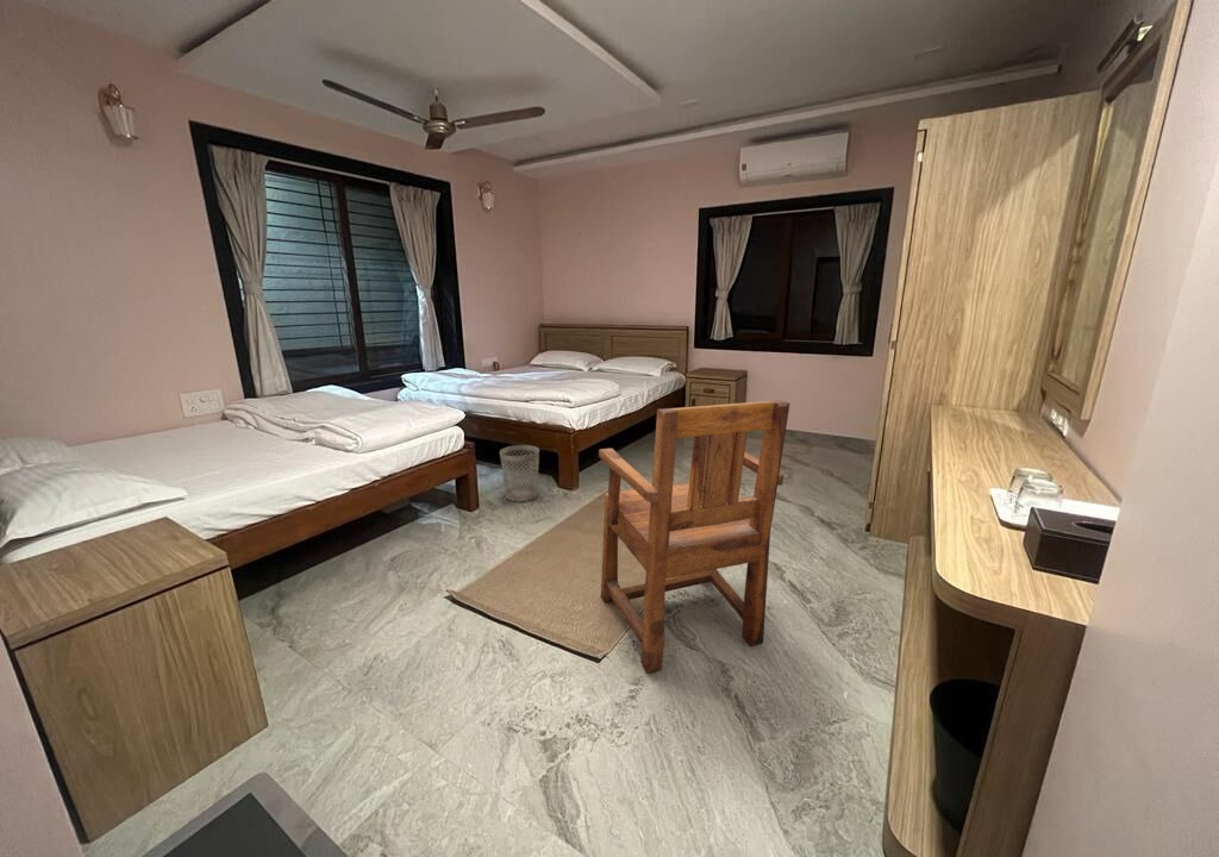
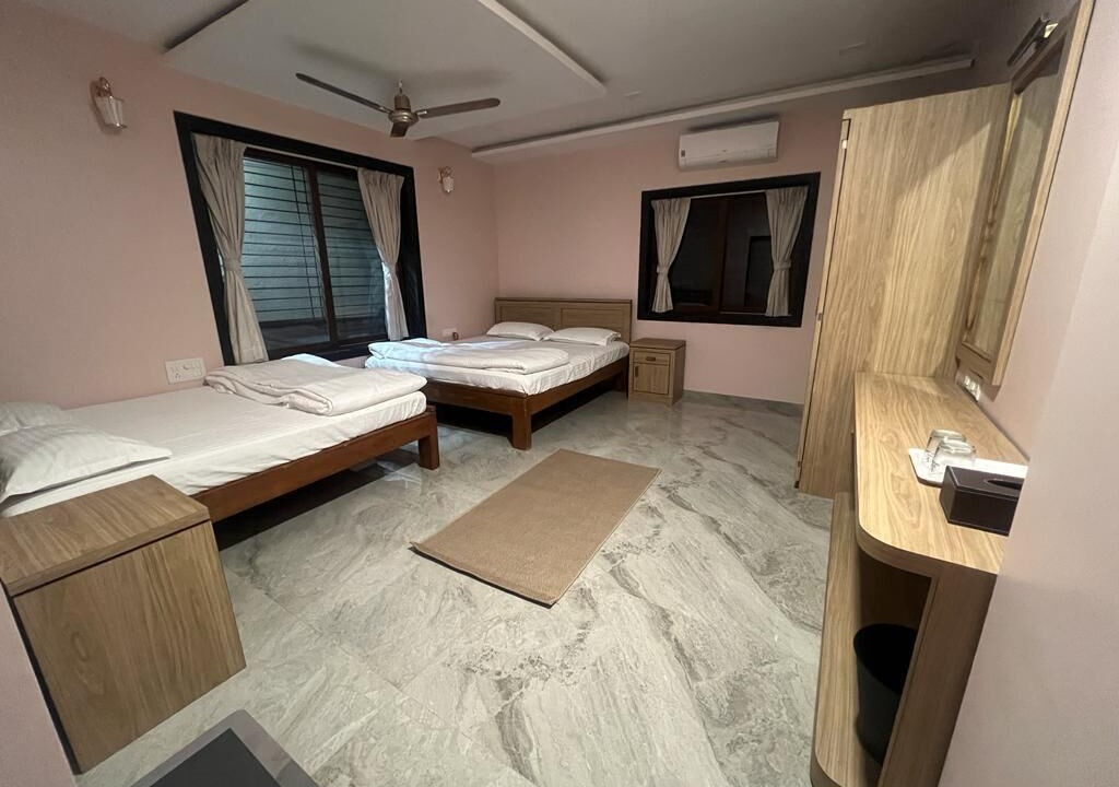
- armchair [598,399,790,674]
- wastebasket [499,444,540,502]
